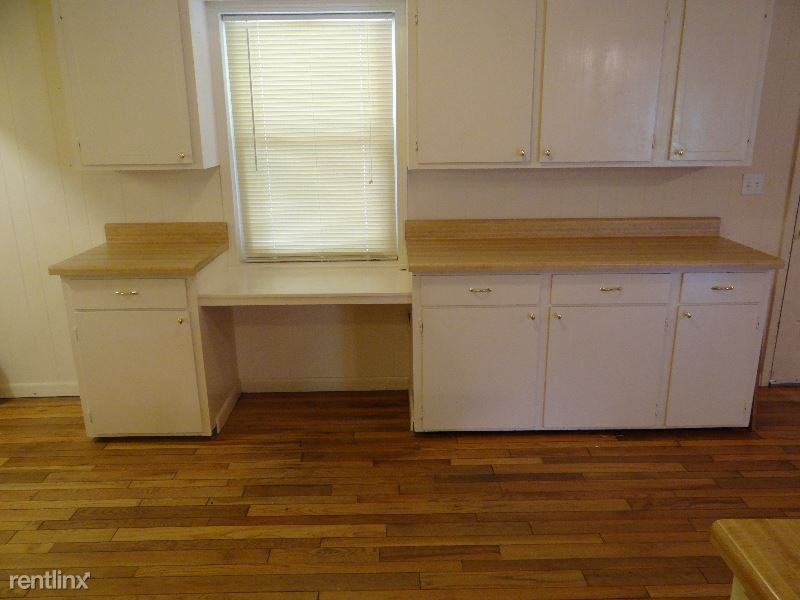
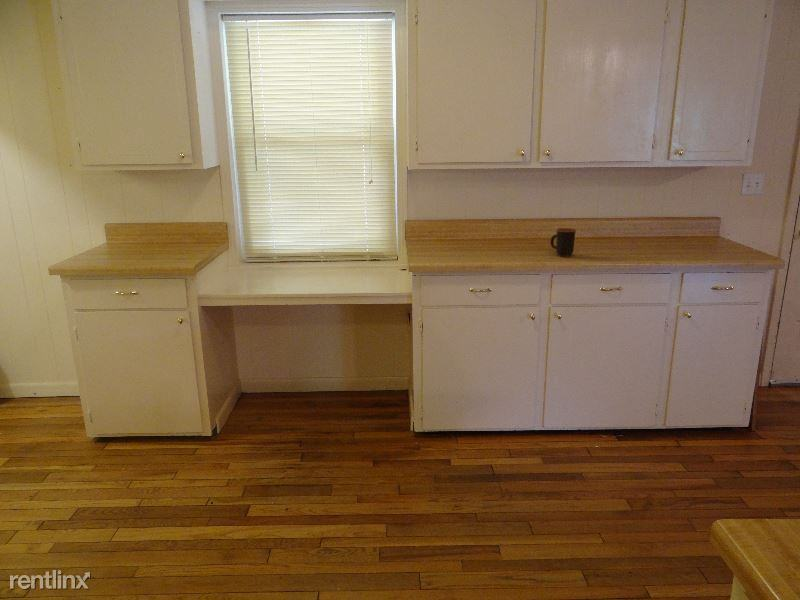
+ mug [549,227,577,258]
